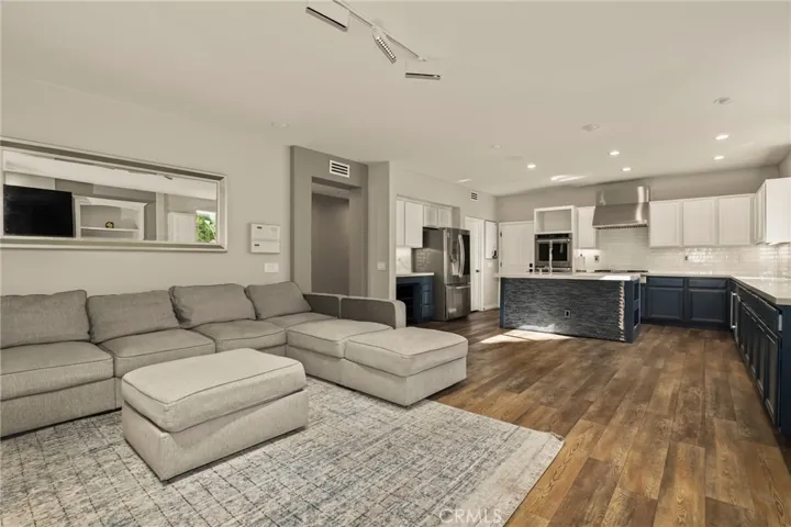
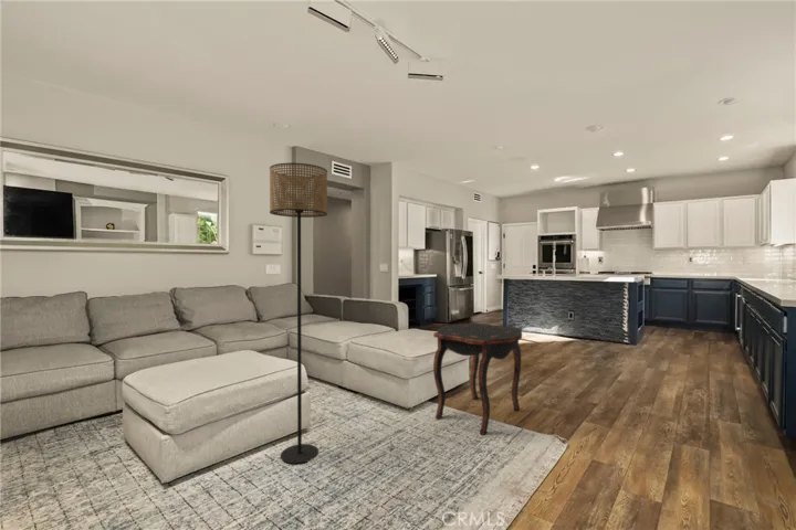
+ floor lamp [269,162,328,465]
+ side table [432,322,523,436]
